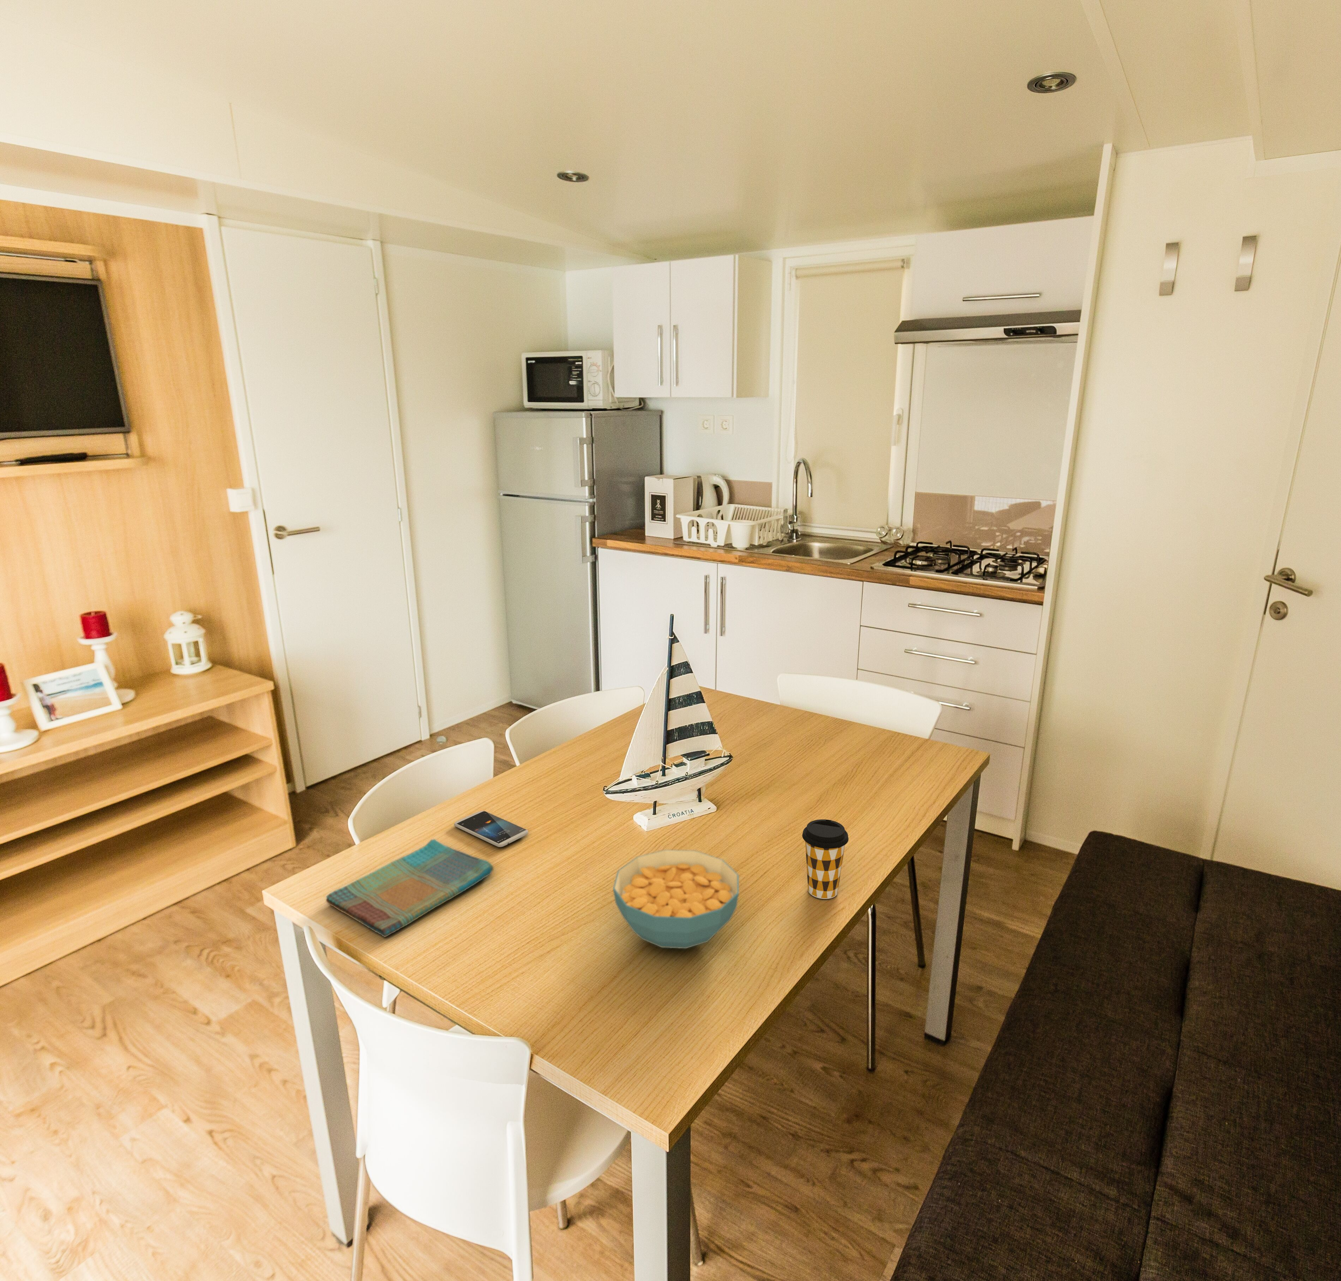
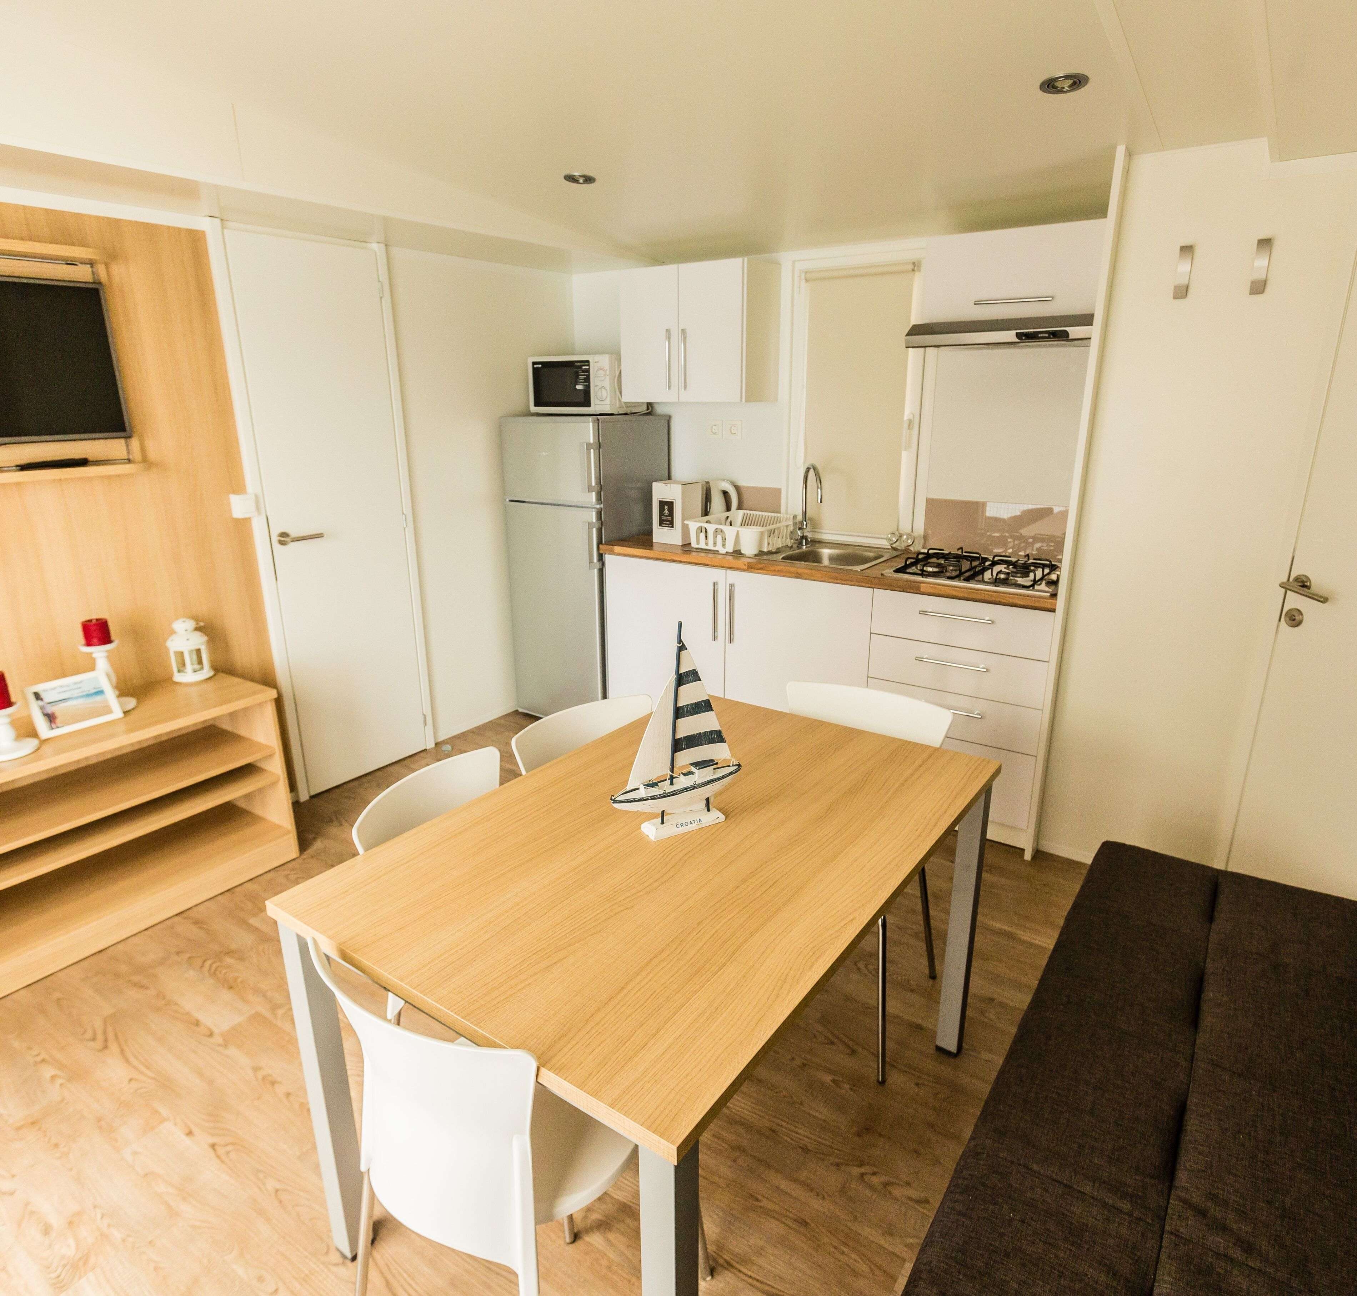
- coffee cup [802,819,849,899]
- smartphone [454,811,529,848]
- cereal bowl [613,849,739,949]
- dish towel [326,839,494,937]
